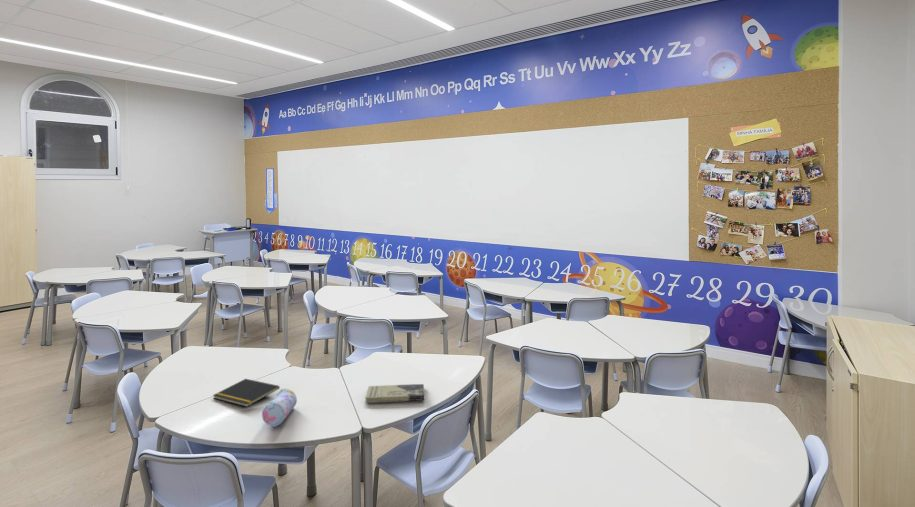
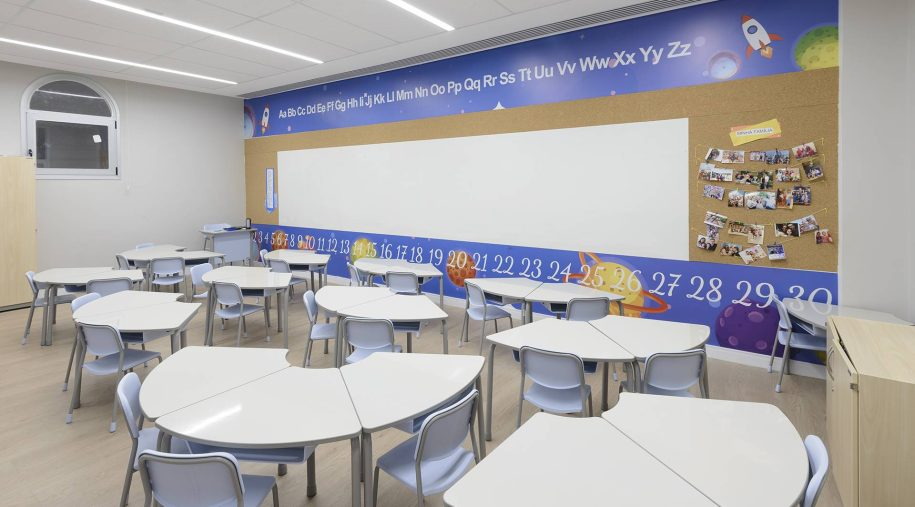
- notepad [212,378,281,408]
- book [364,383,425,404]
- pencil case [261,387,298,428]
